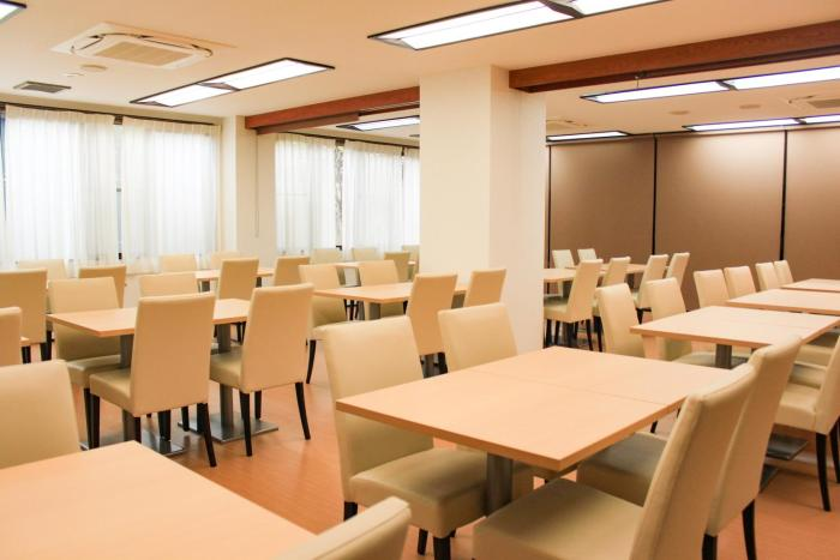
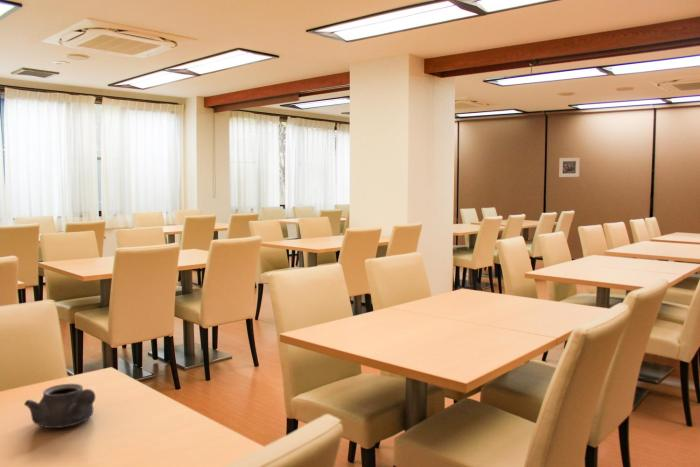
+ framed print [558,156,581,178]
+ teapot [23,383,96,429]
